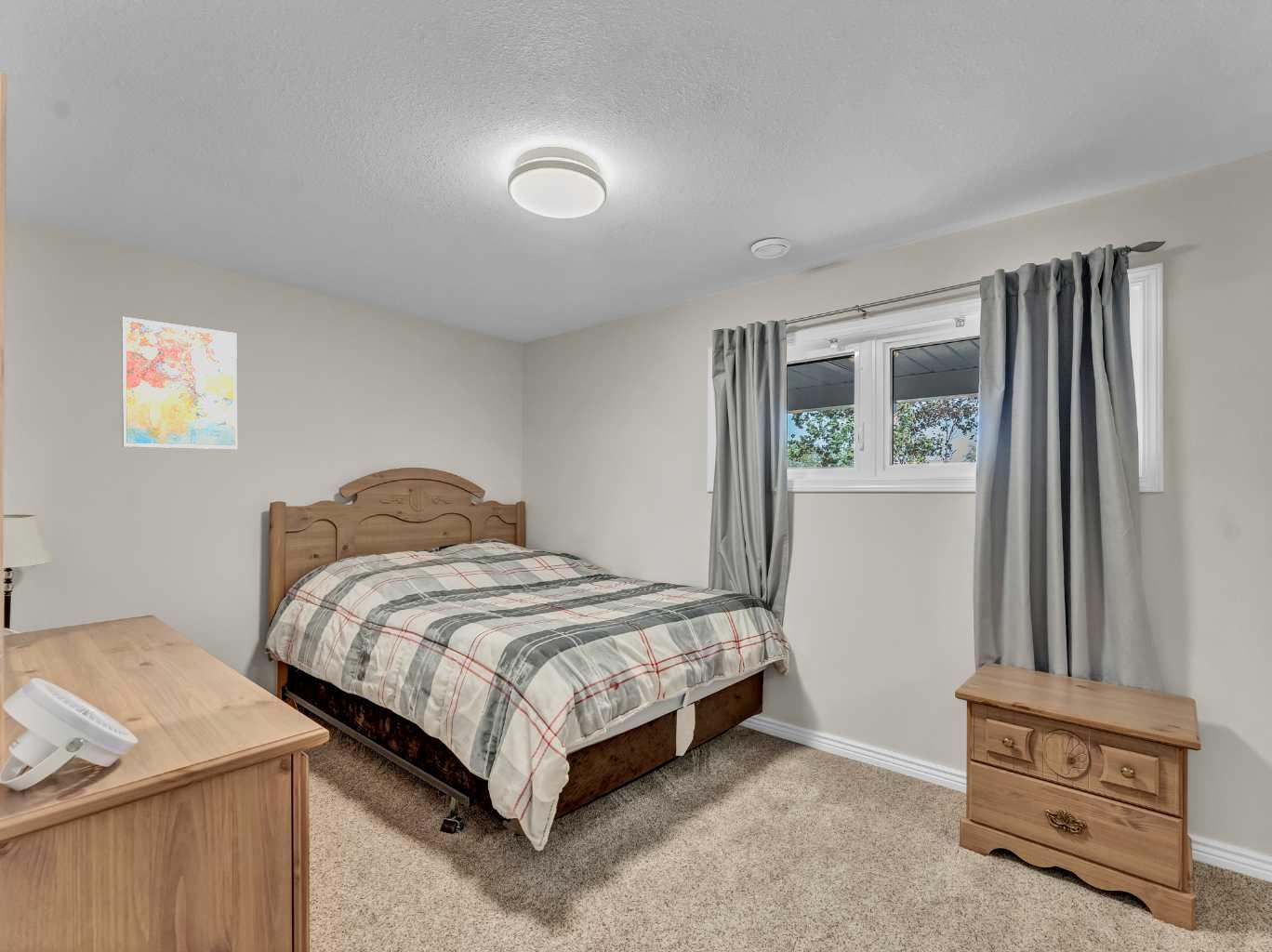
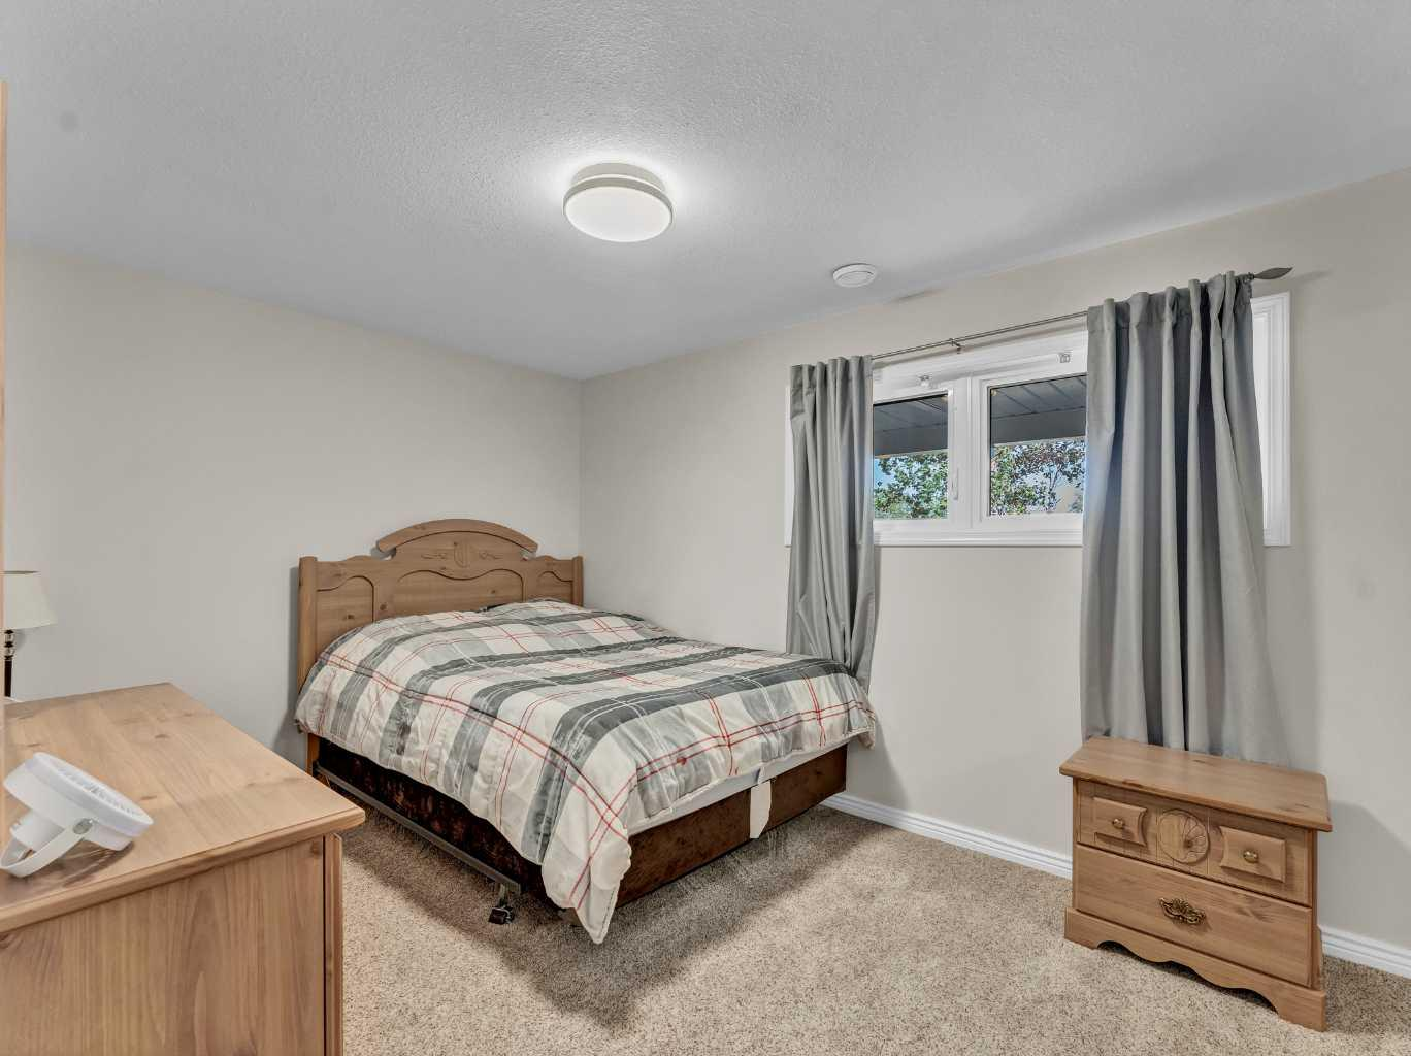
- wall art [121,316,238,450]
